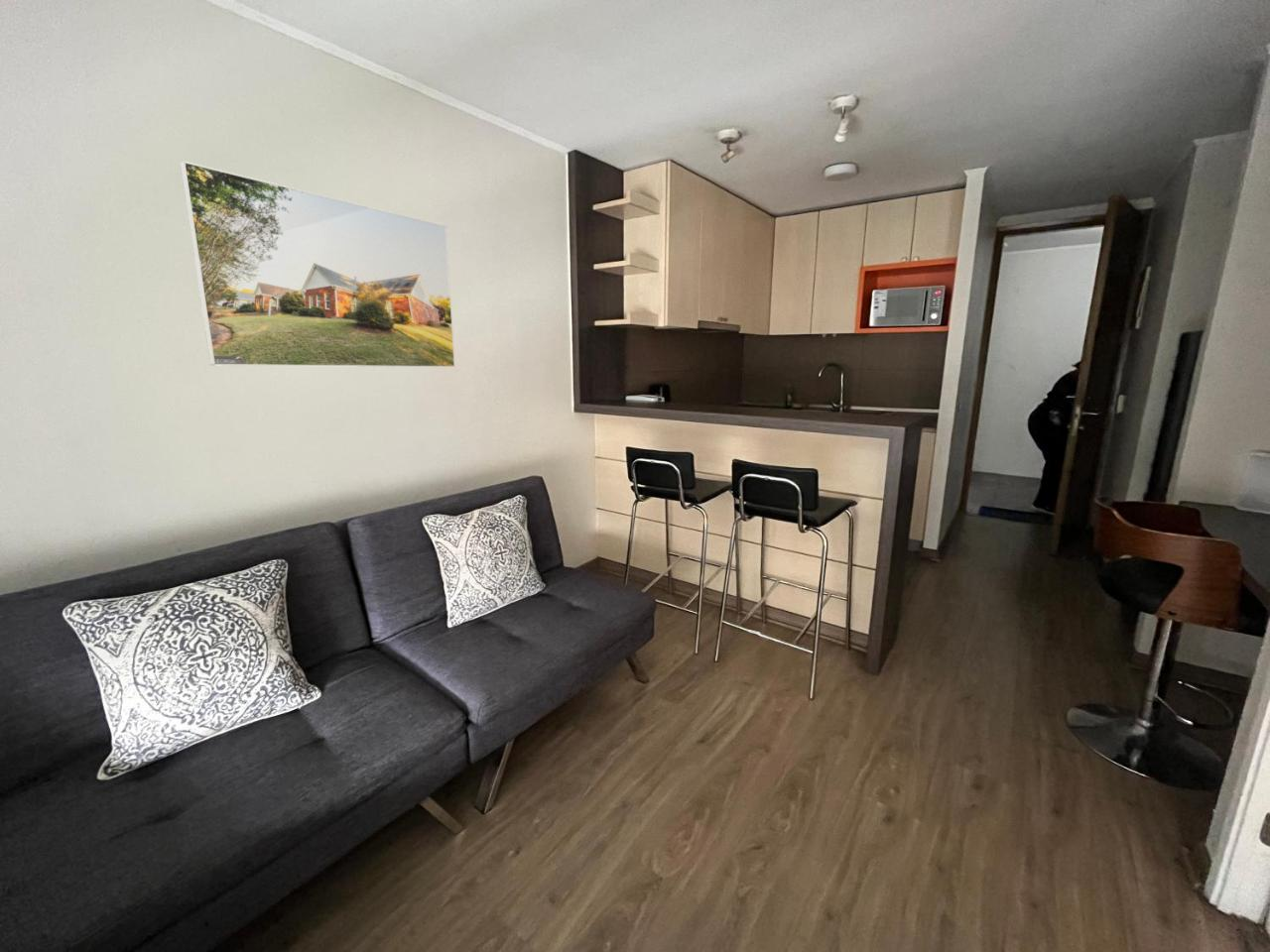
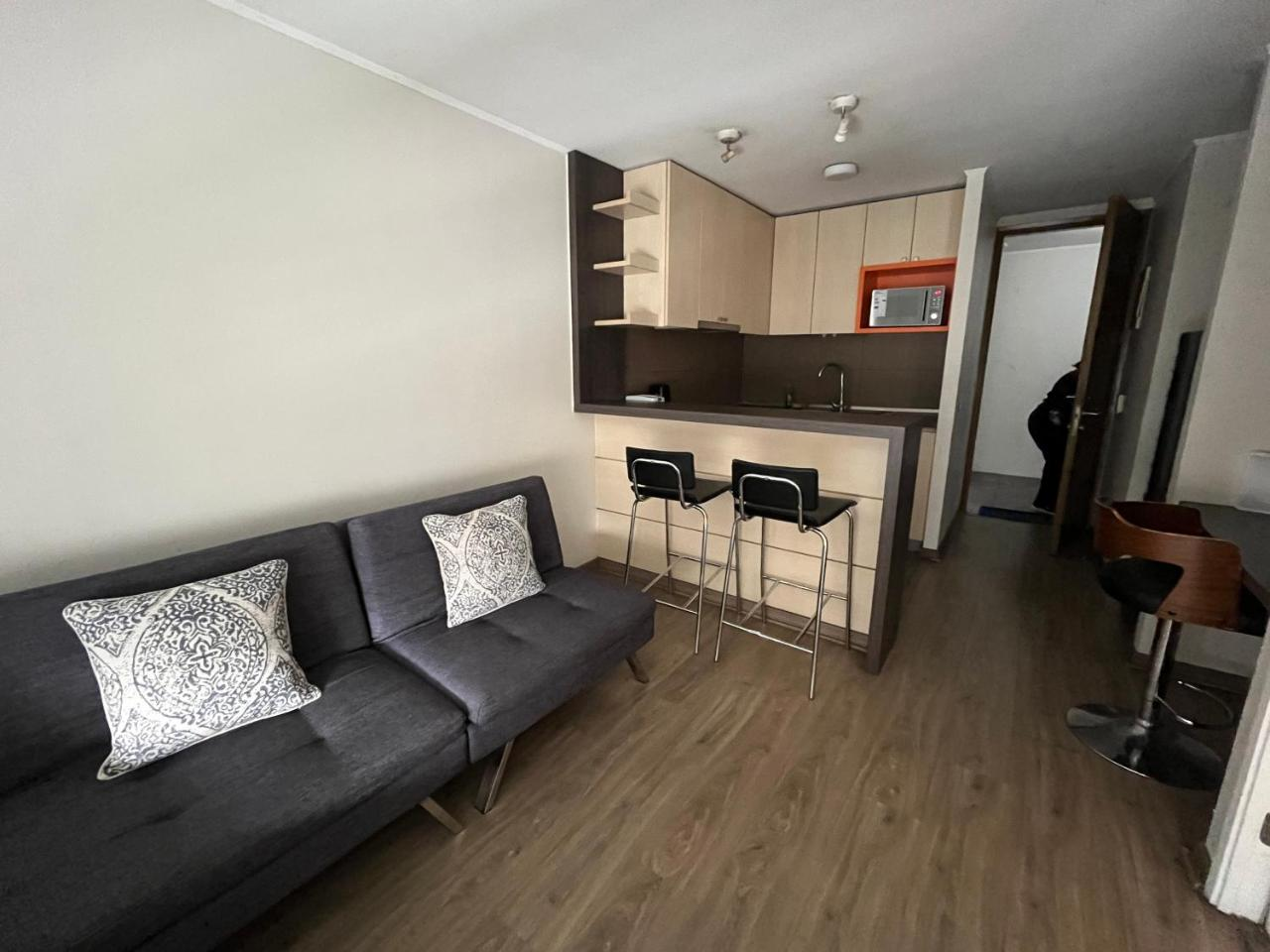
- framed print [180,160,456,368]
